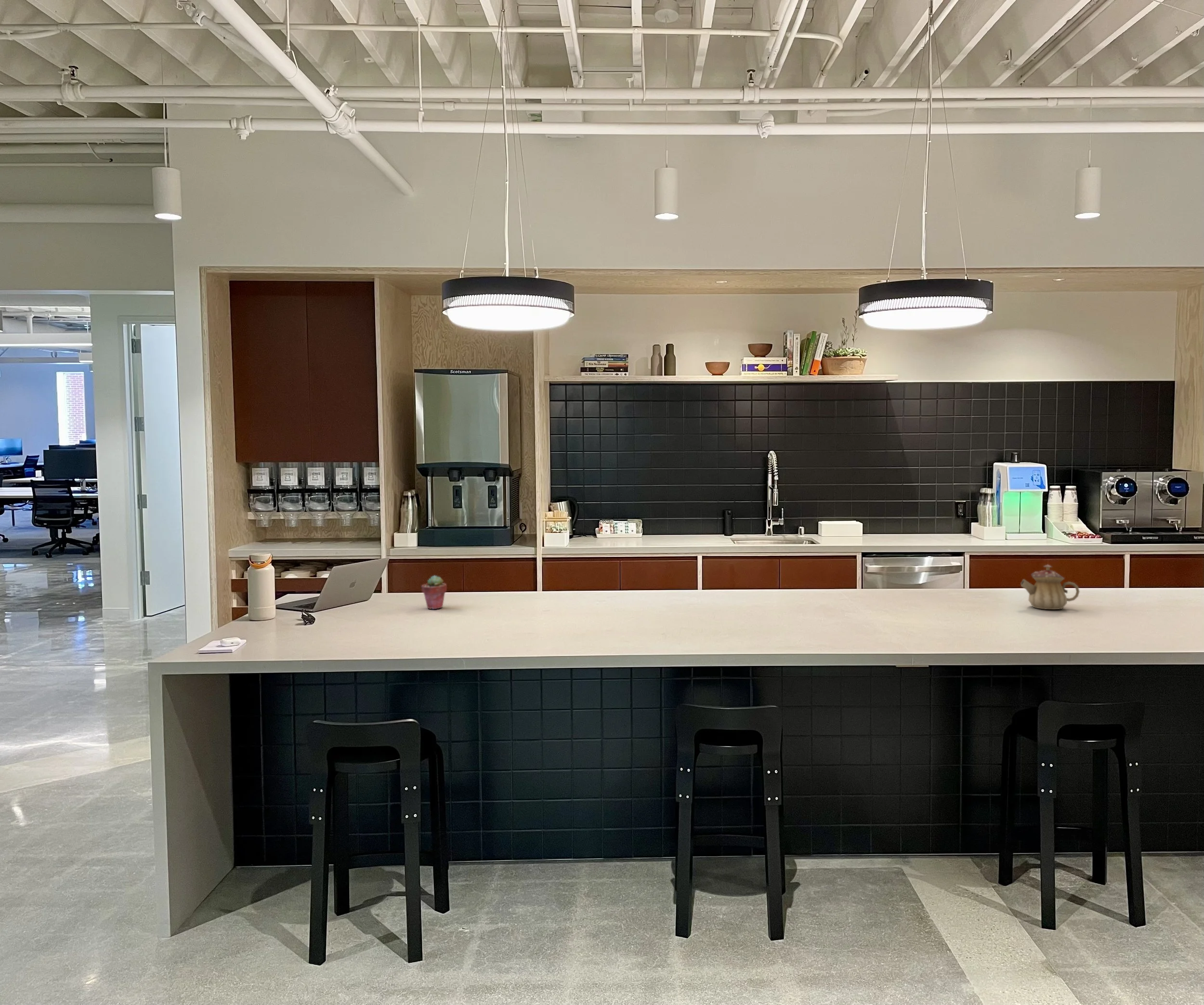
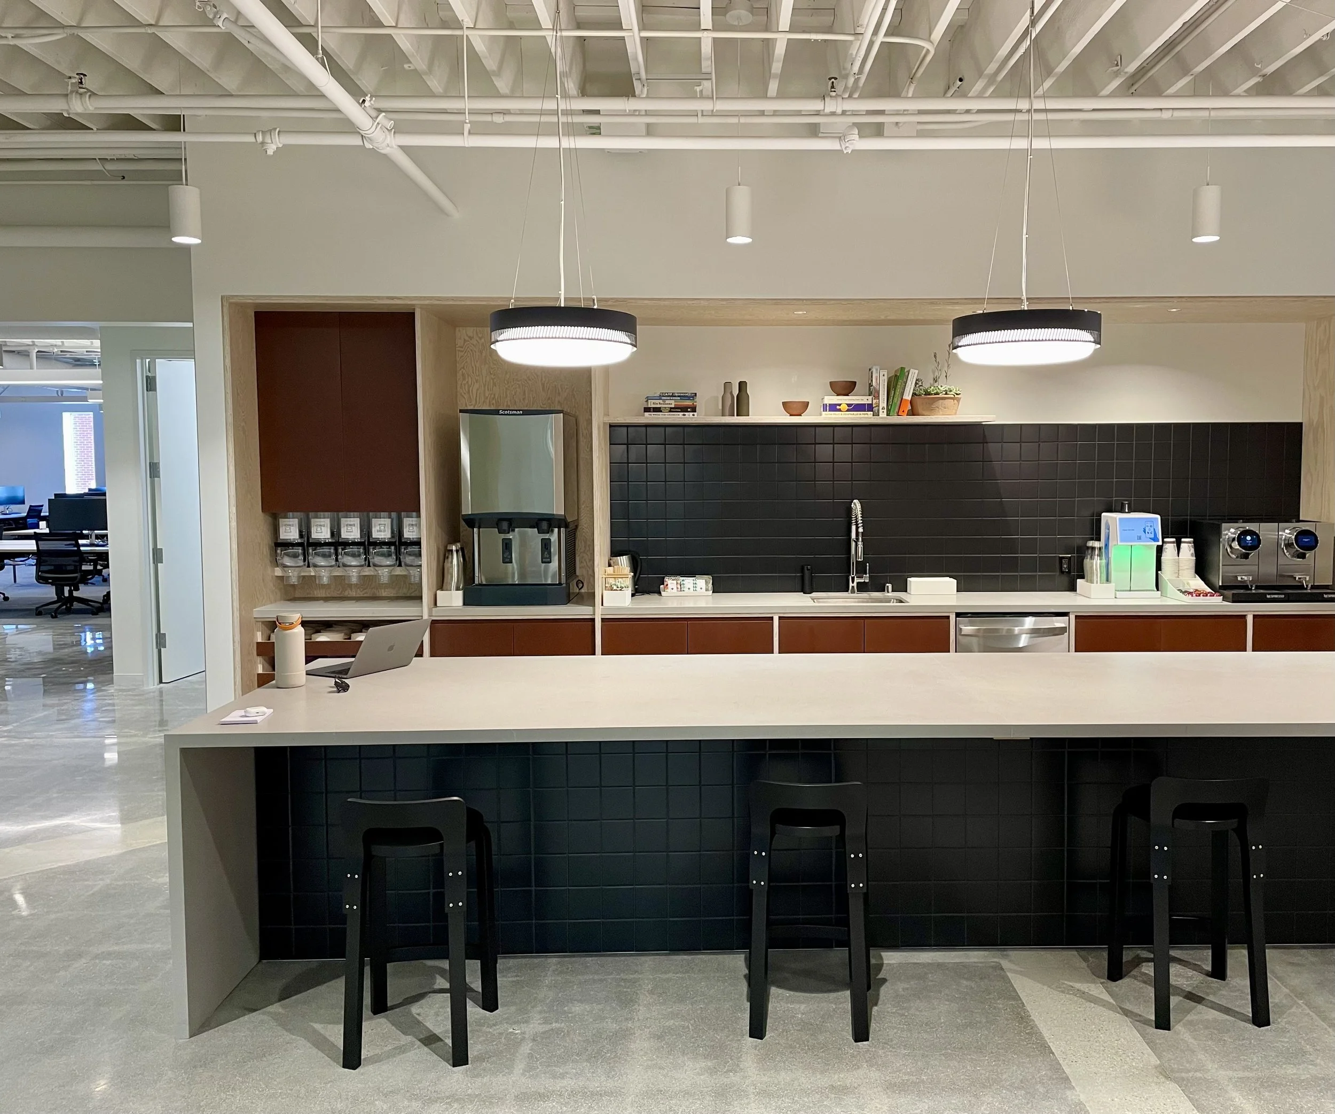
- potted succulent [421,575,447,609]
- teapot [1021,564,1080,610]
